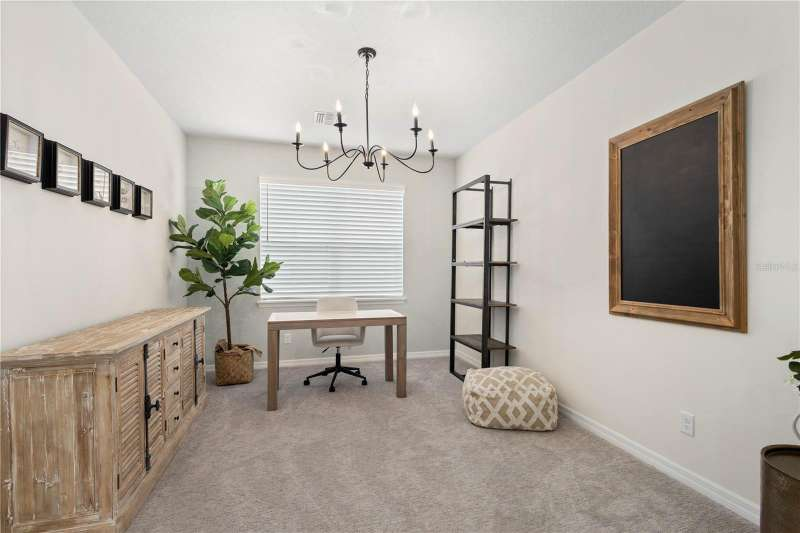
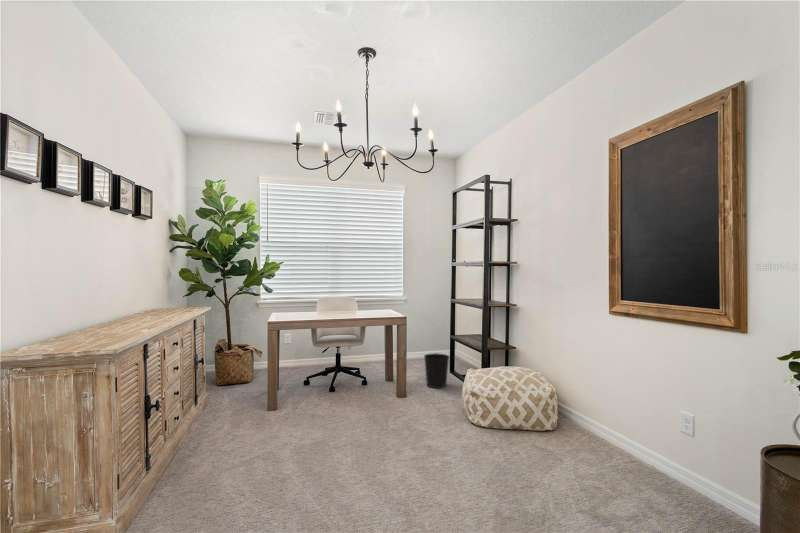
+ wastebasket [423,352,450,389]
